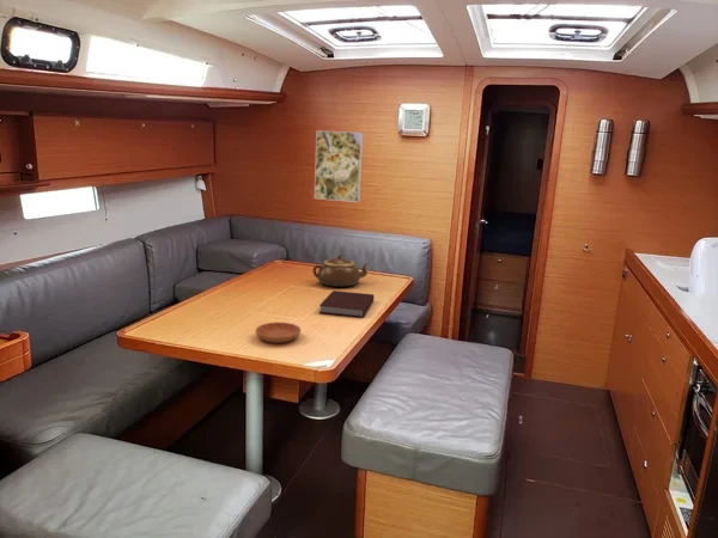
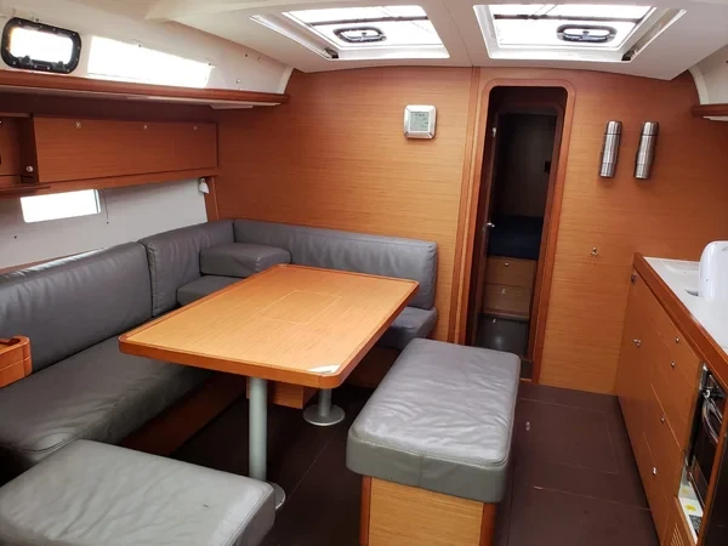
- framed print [314,129,365,203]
- saucer [255,322,302,344]
- teapot [312,255,370,288]
- notebook [318,289,375,318]
